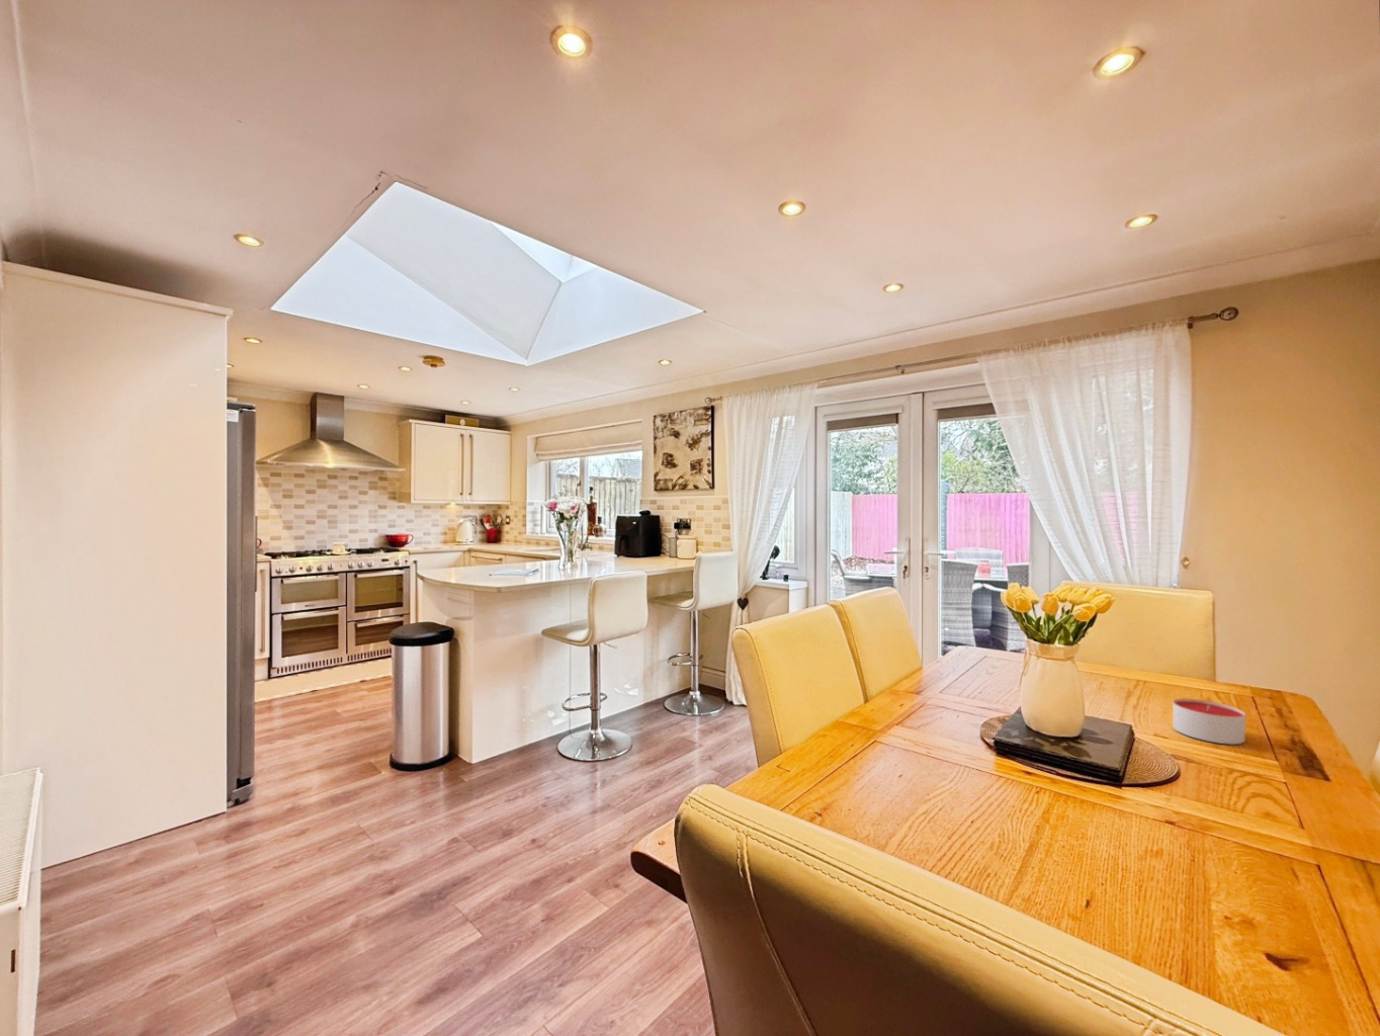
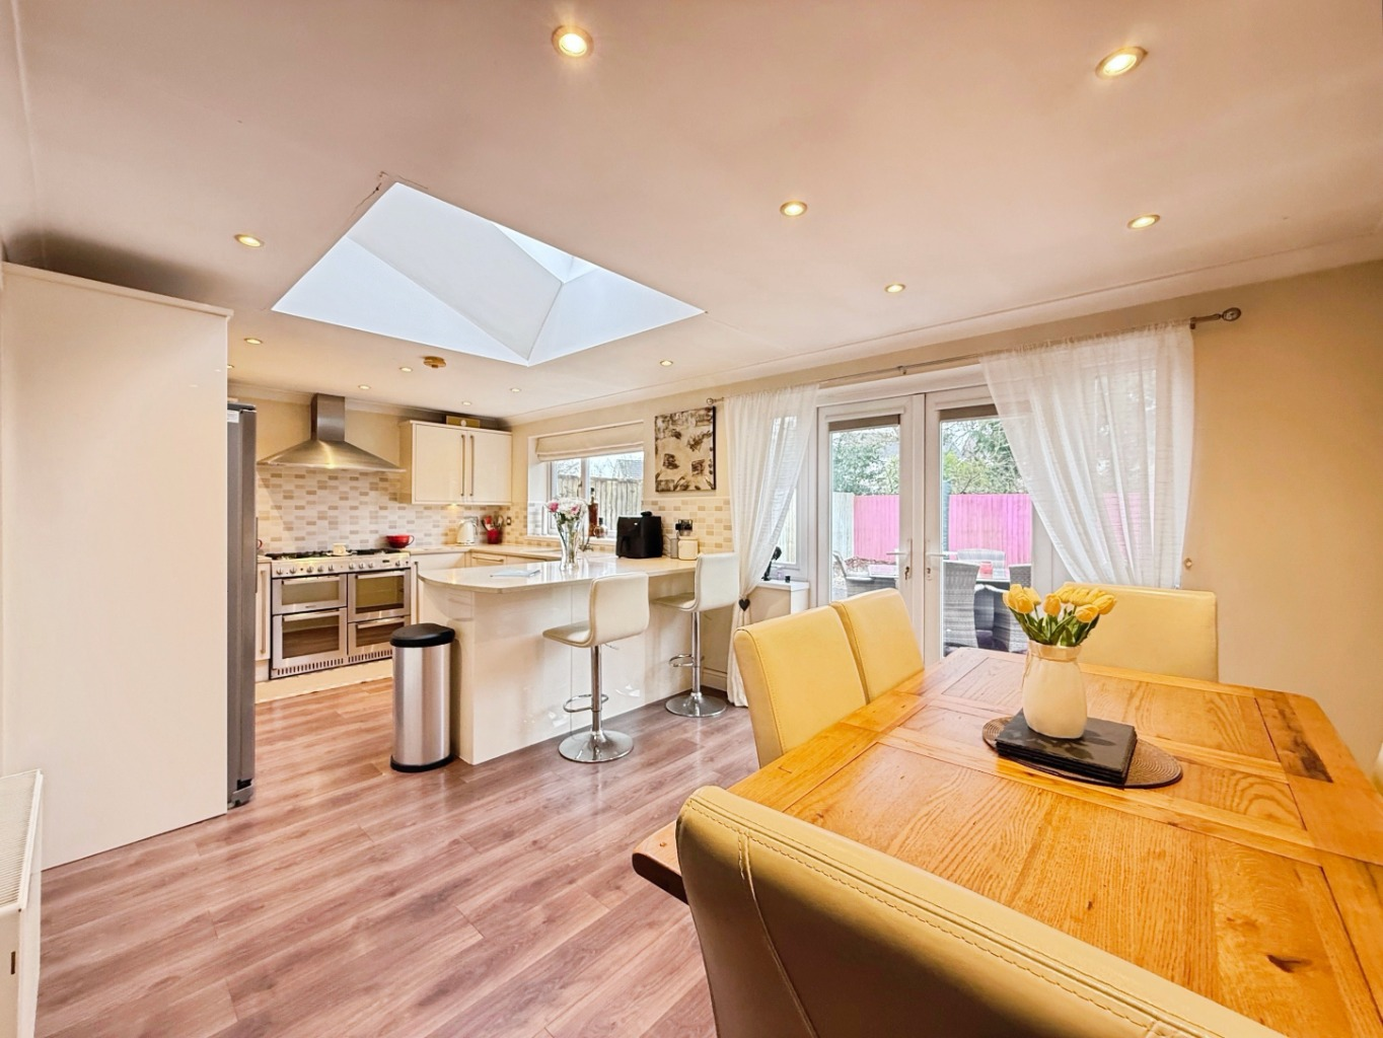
- candle [1171,698,1246,745]
